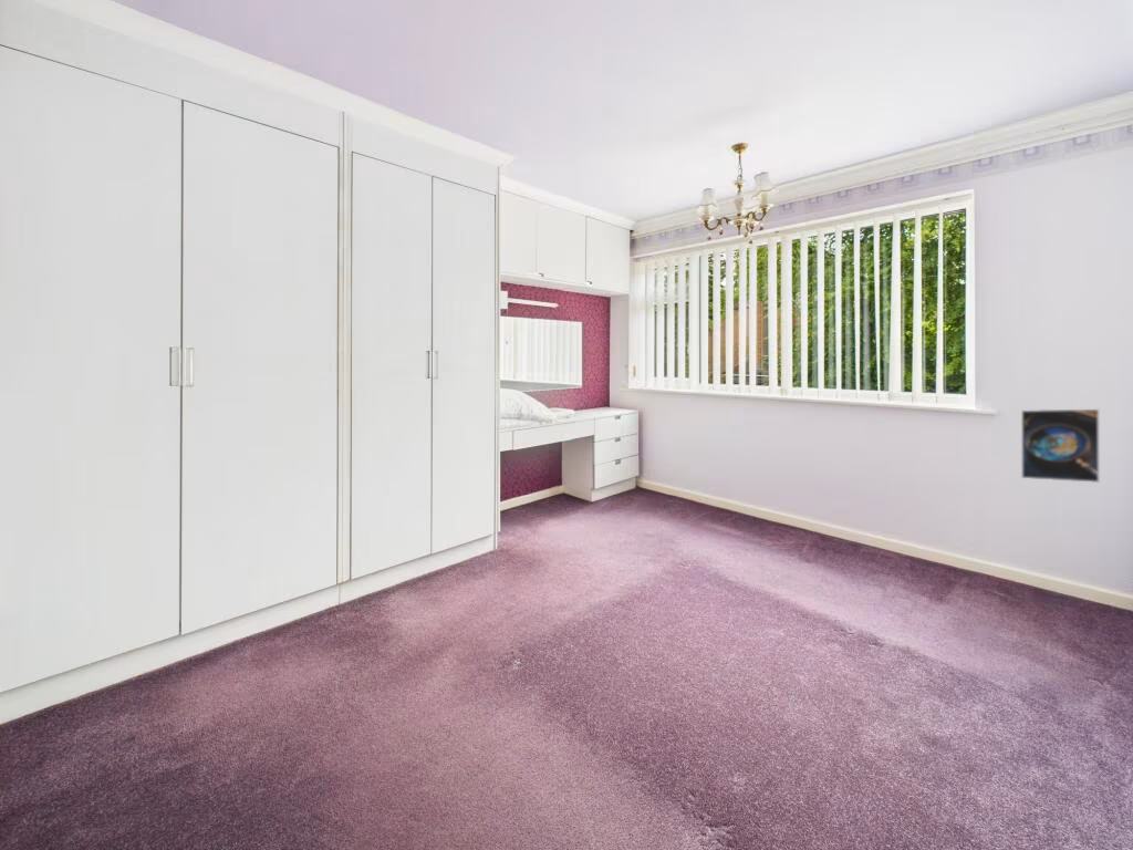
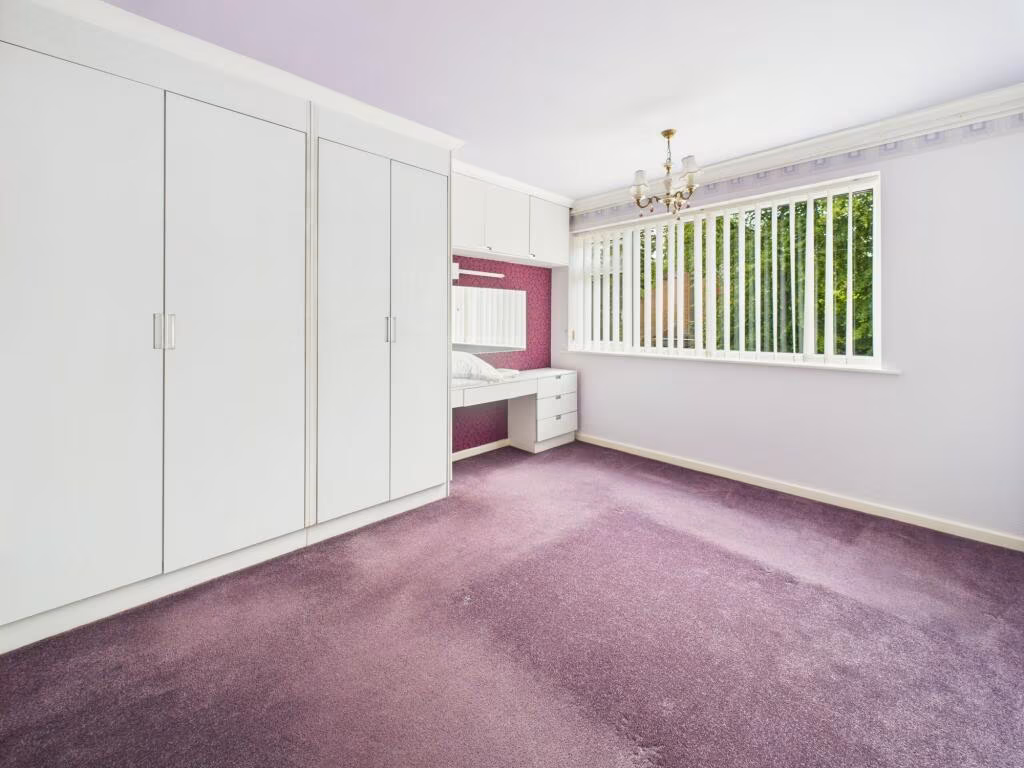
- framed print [1020,408,1101,484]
